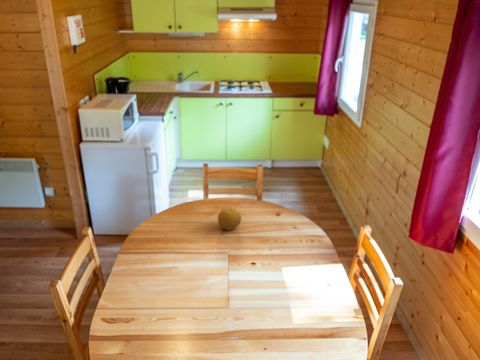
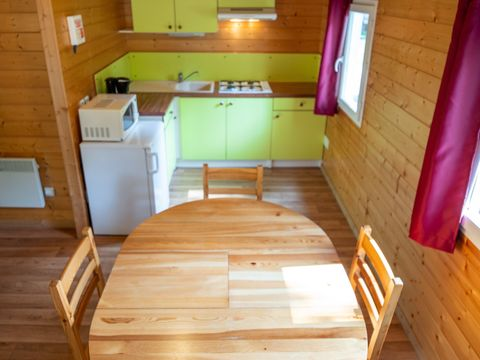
- fruit [217,207,242,231]
